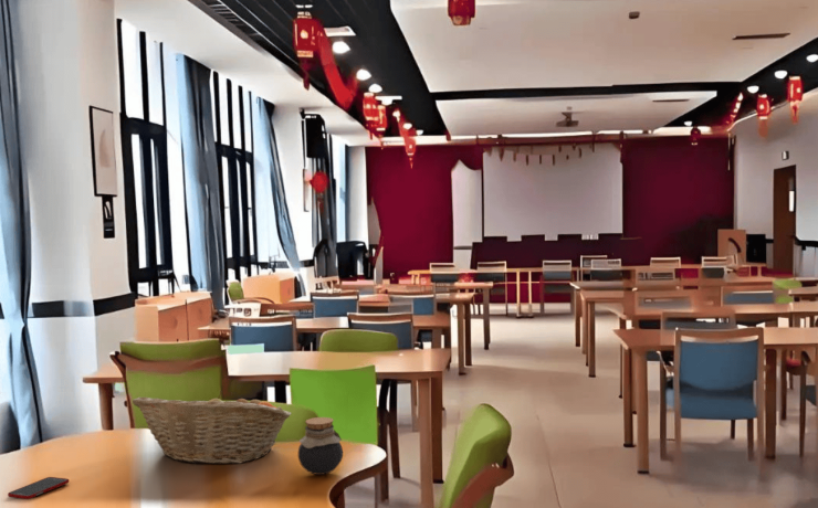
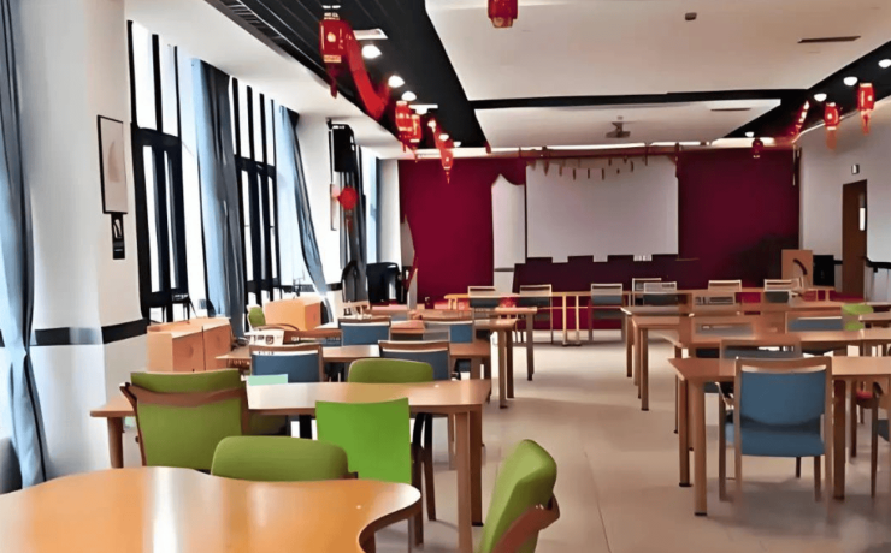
- fruit basket [132,390,292,465]
- cell phone [7,476,70,500]
- jar [297,416,344,476]
